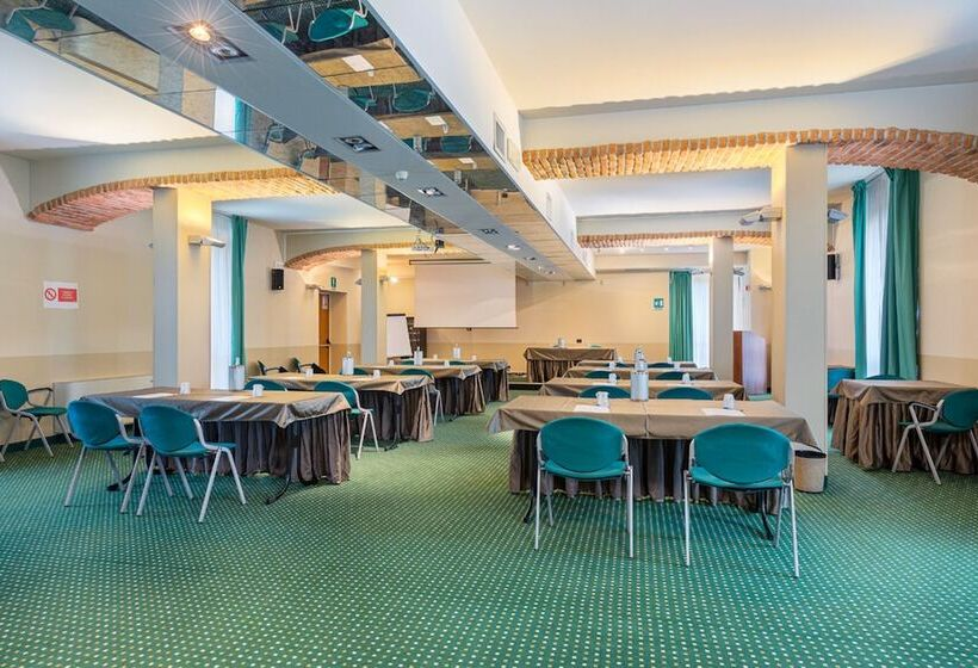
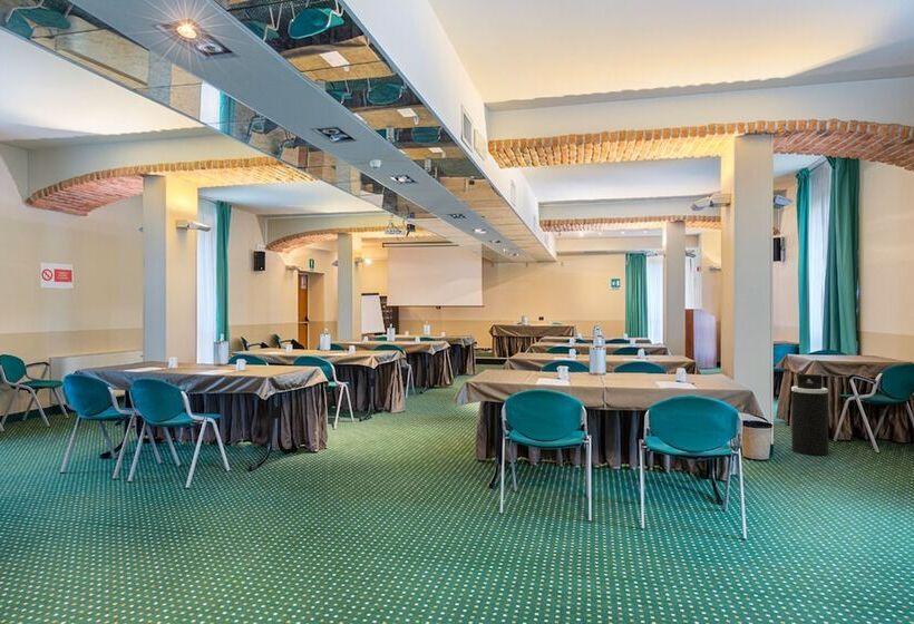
+ trash can [790,373,829,457]
